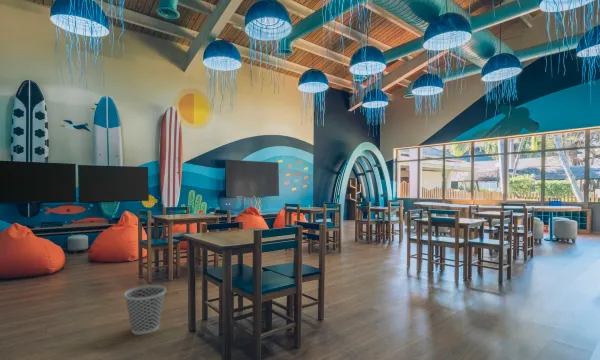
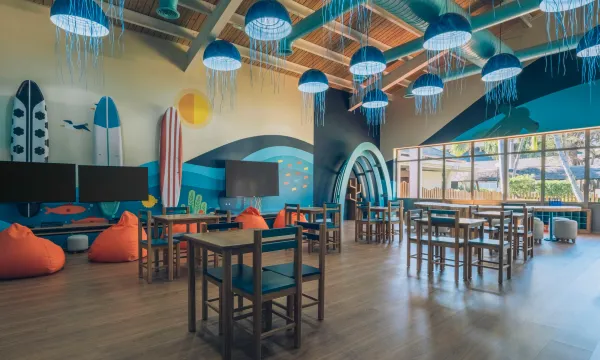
- wastebasket [123,284,167,335]
